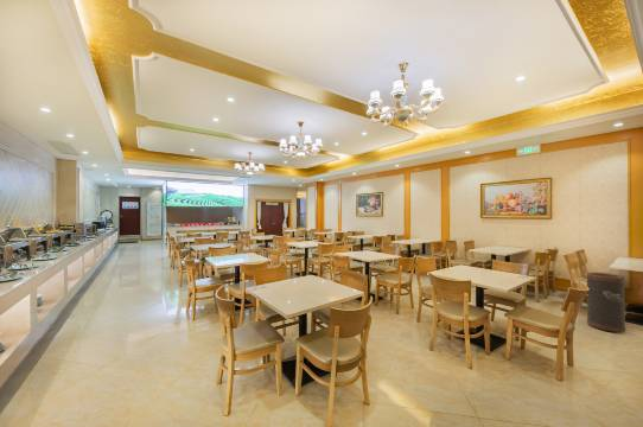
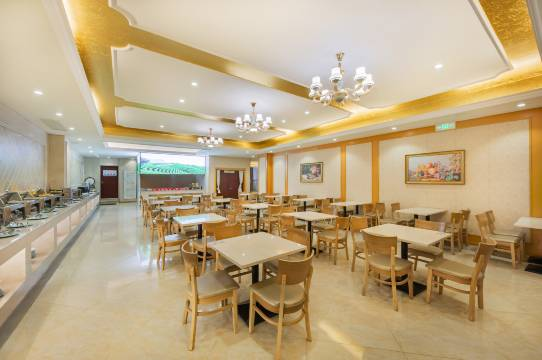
- trash can [585,272,626,333]
